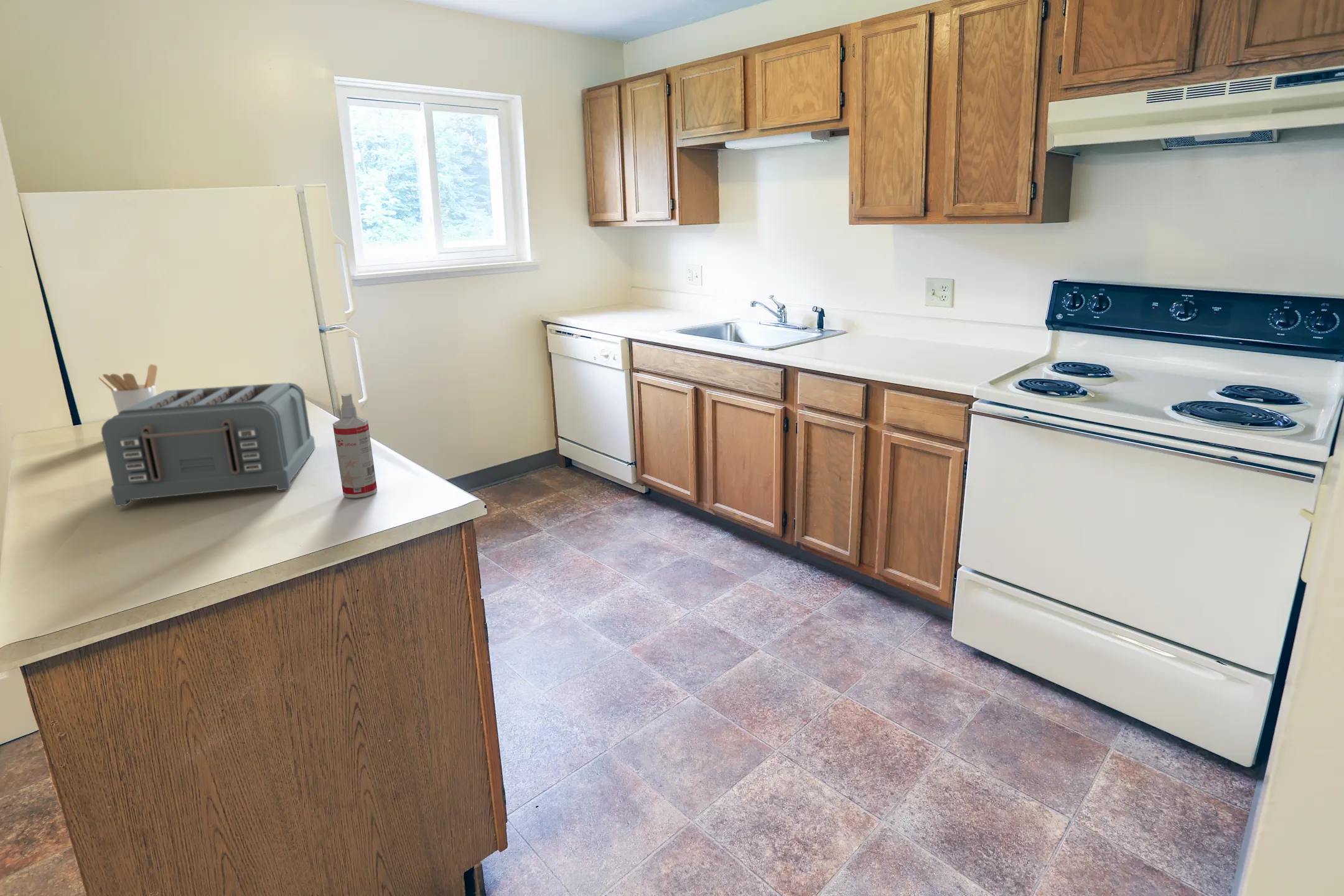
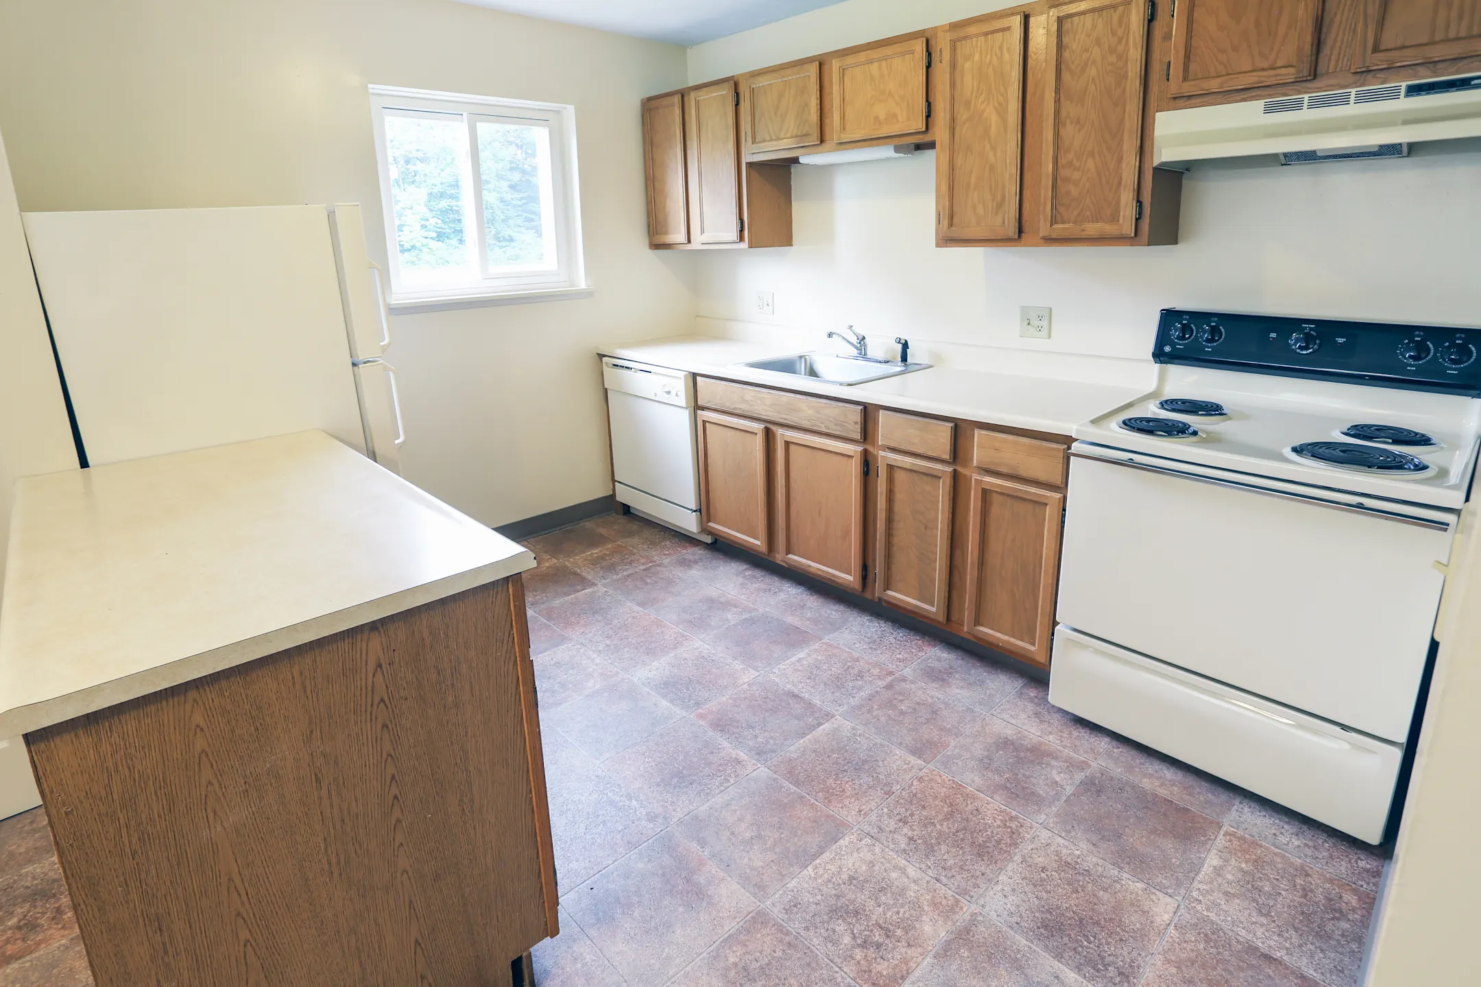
- utensil holder [98,363,158,414]
- spray bottle [332,393,378,498]
- toaster [101,382,316,507]
